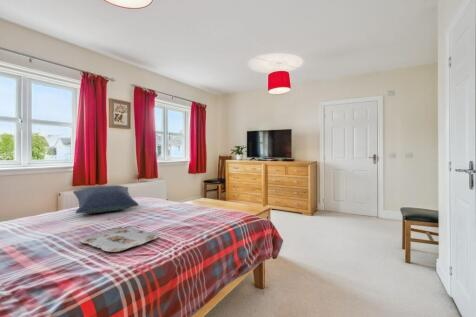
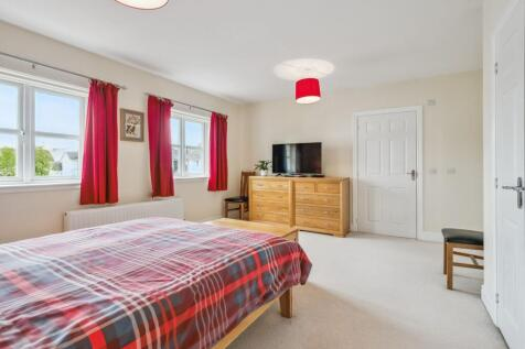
- pillow [72,184,140,214]
- serving tray [79,226,160,253]
